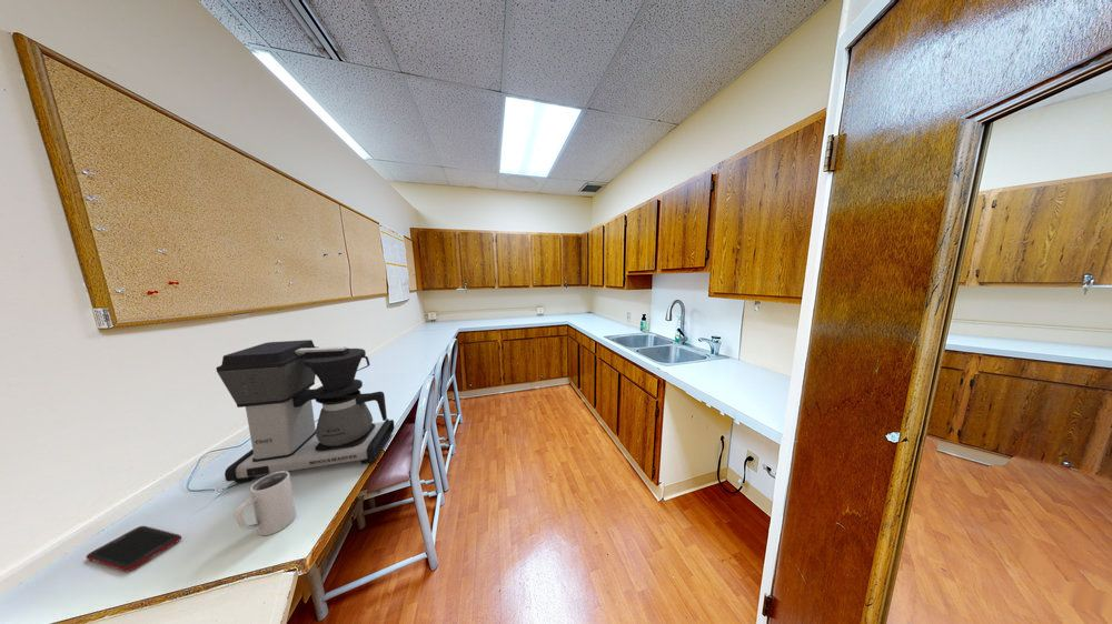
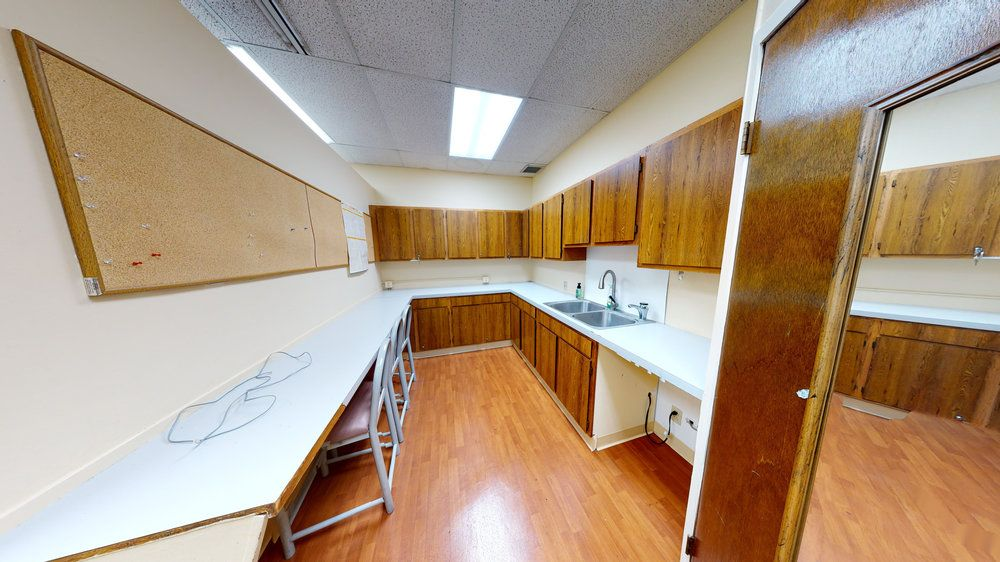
- cell phone [85,525,182,572]
- coffee maker [215,339,396,484]
- mug [234,471,297,536]
